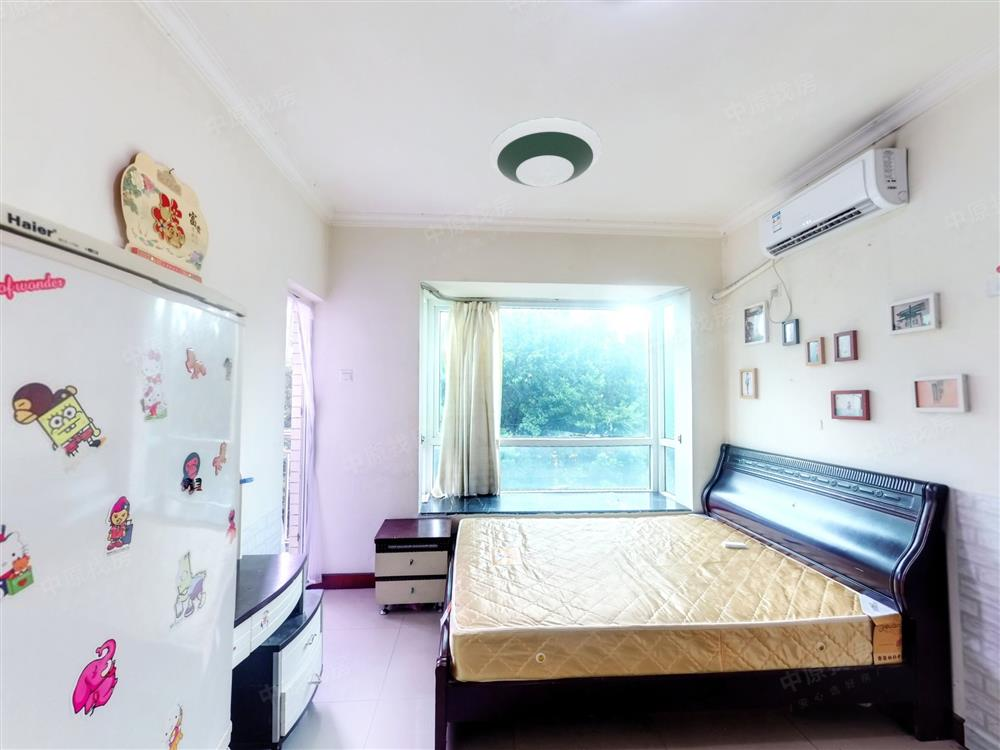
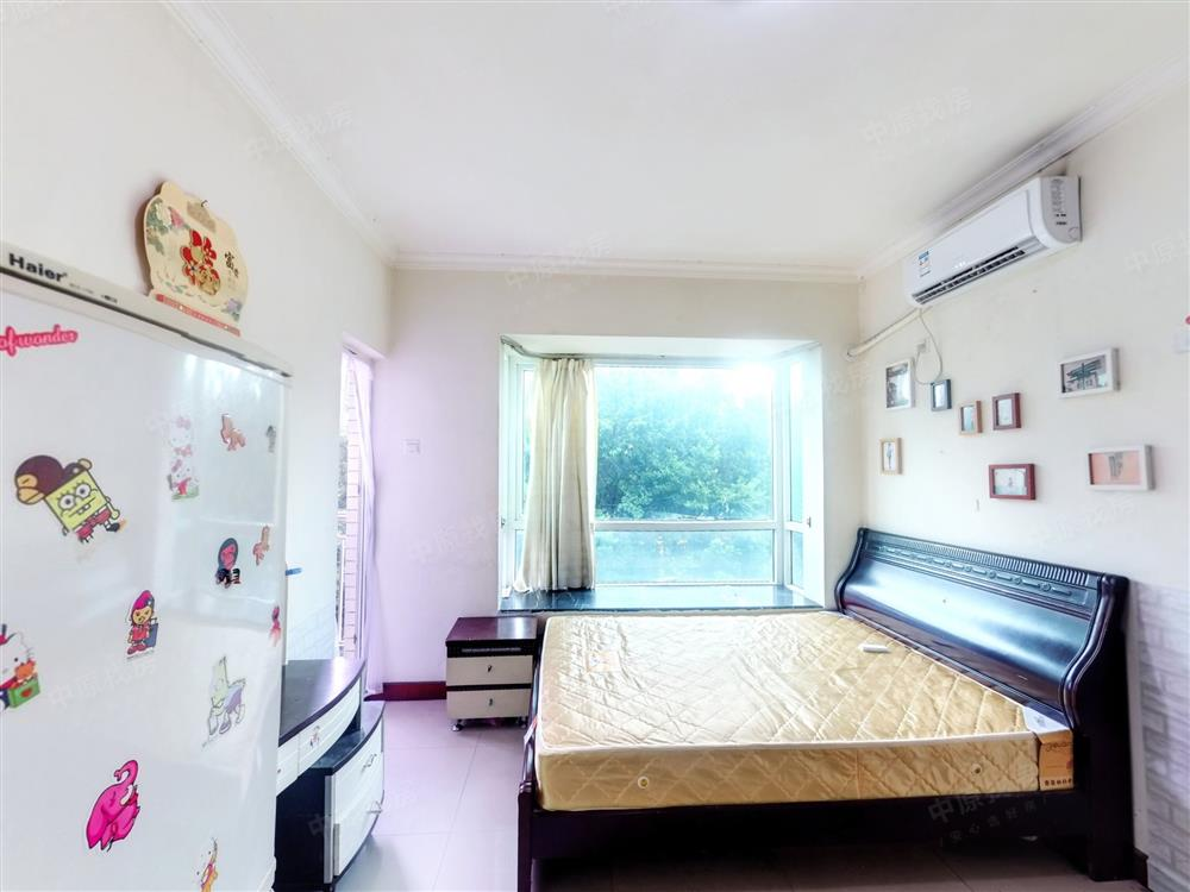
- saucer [488,116,603,188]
